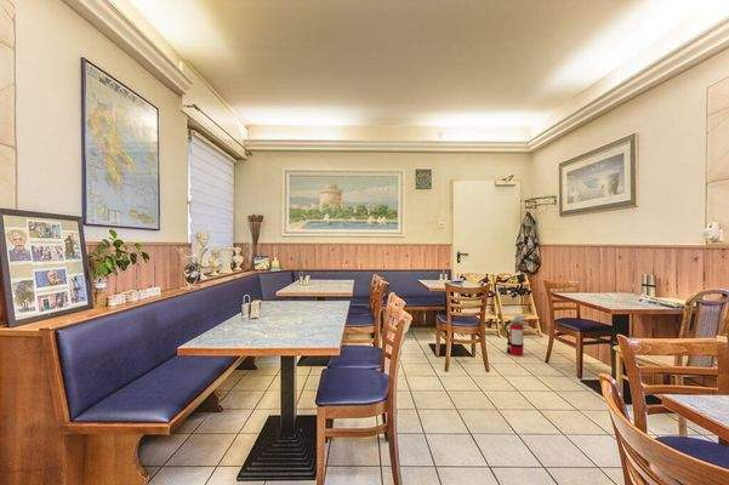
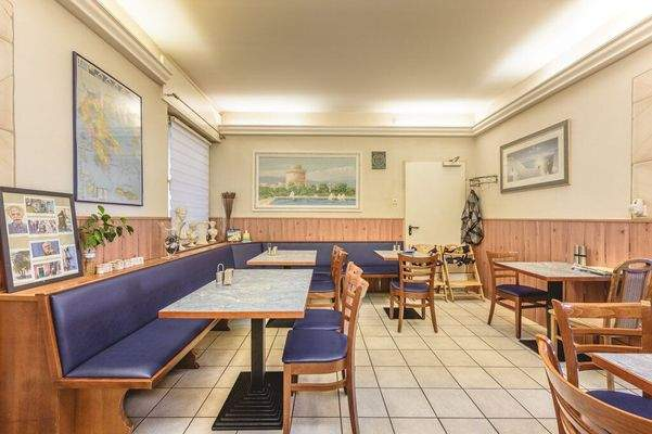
- fire extinguisher [503,313,530,358]
